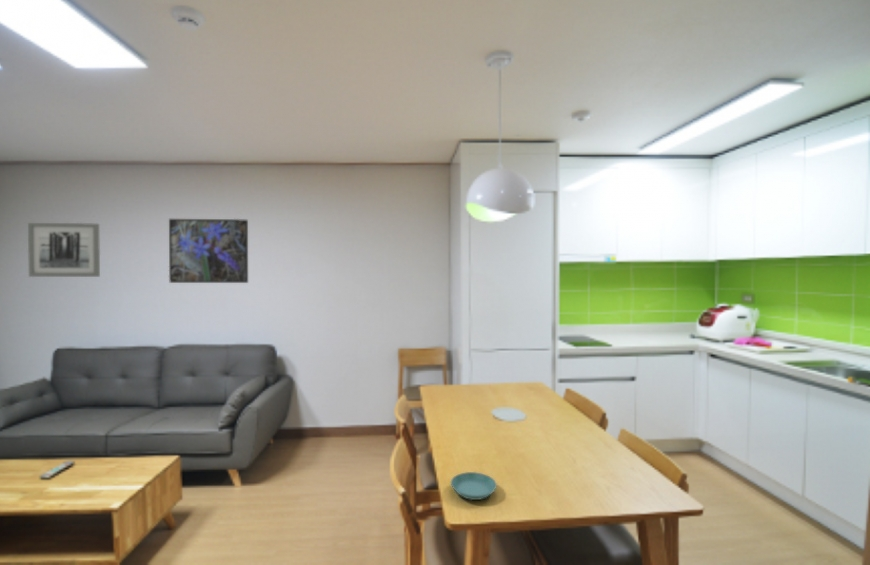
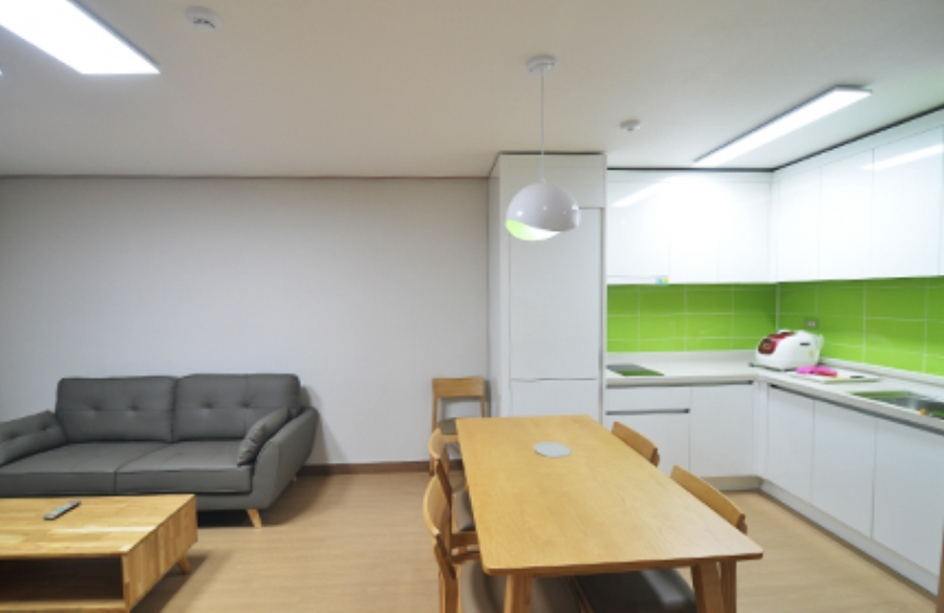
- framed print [168,218,249,284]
- saucer [450,471,498,501]
- wall art [27,222,101,278]
